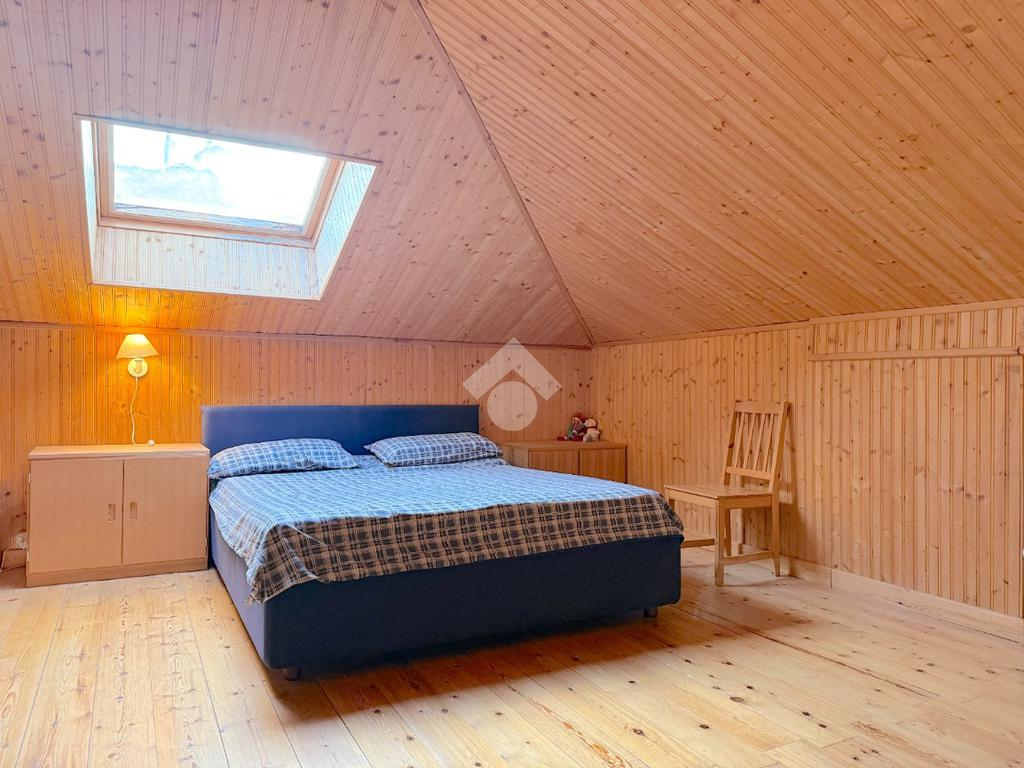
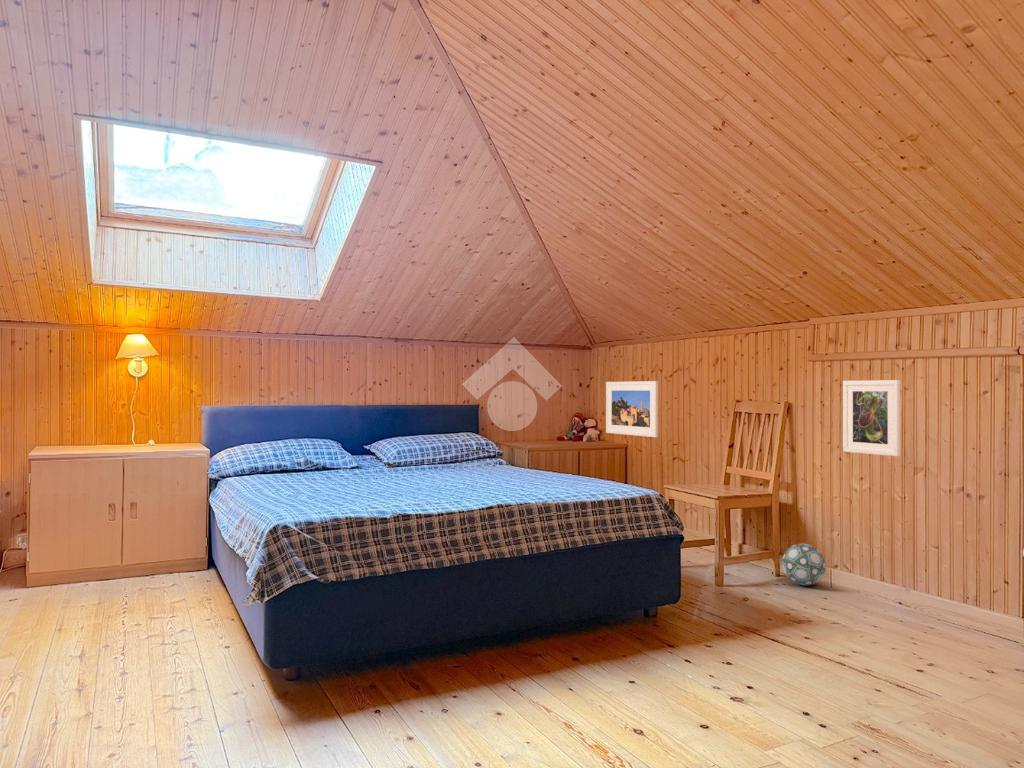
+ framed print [605,380,659,438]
+ ball [781,543,827,586]
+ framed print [842,379,901,457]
